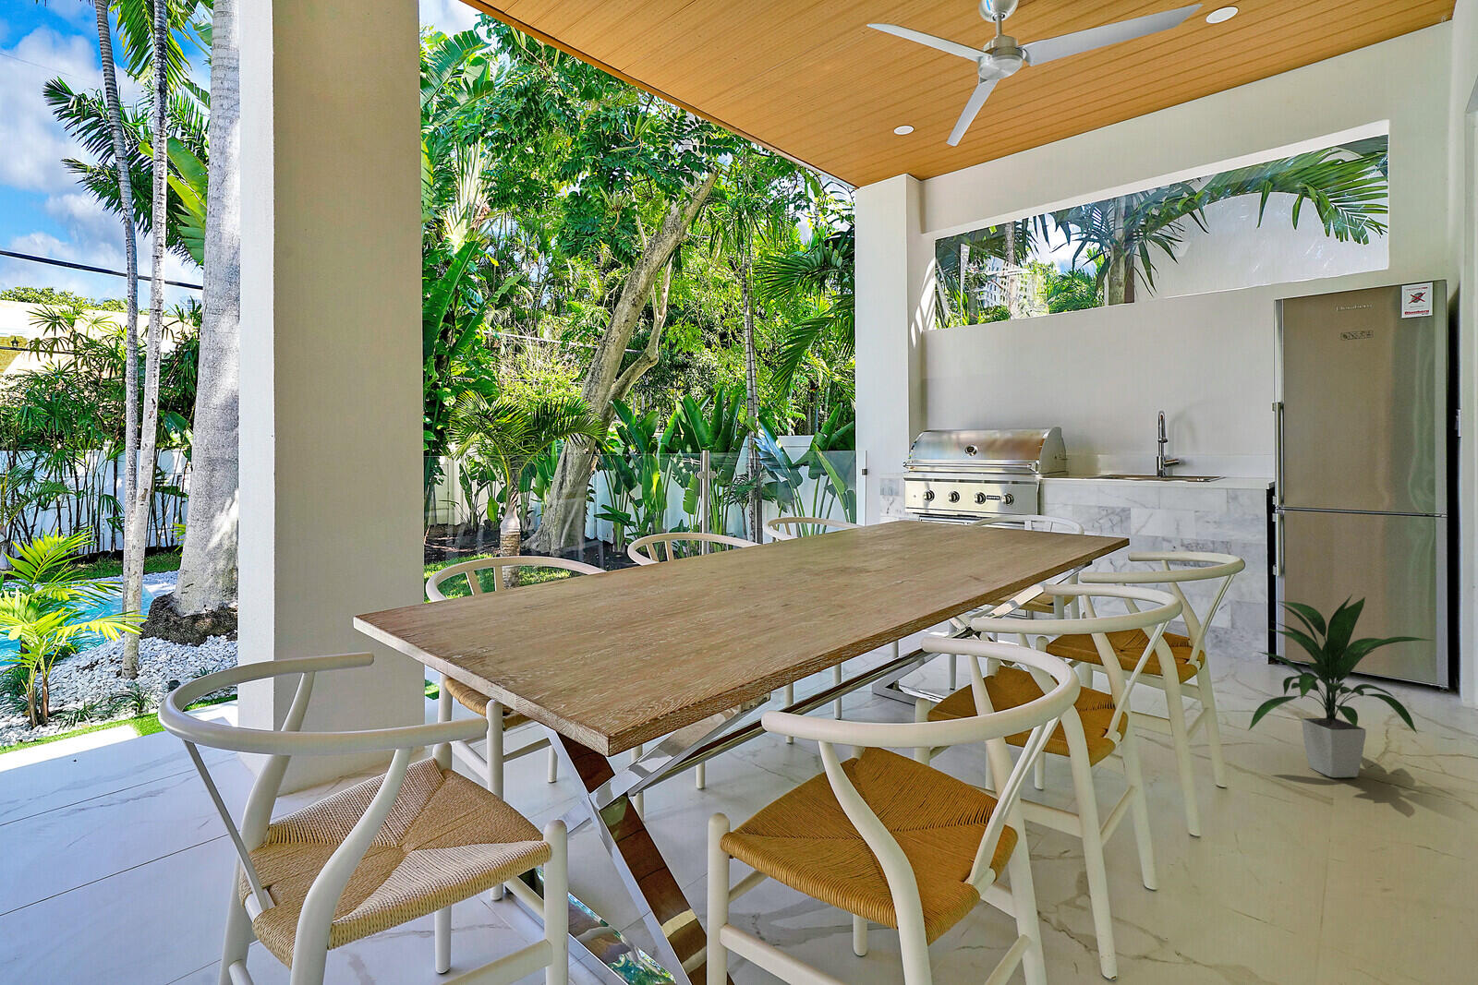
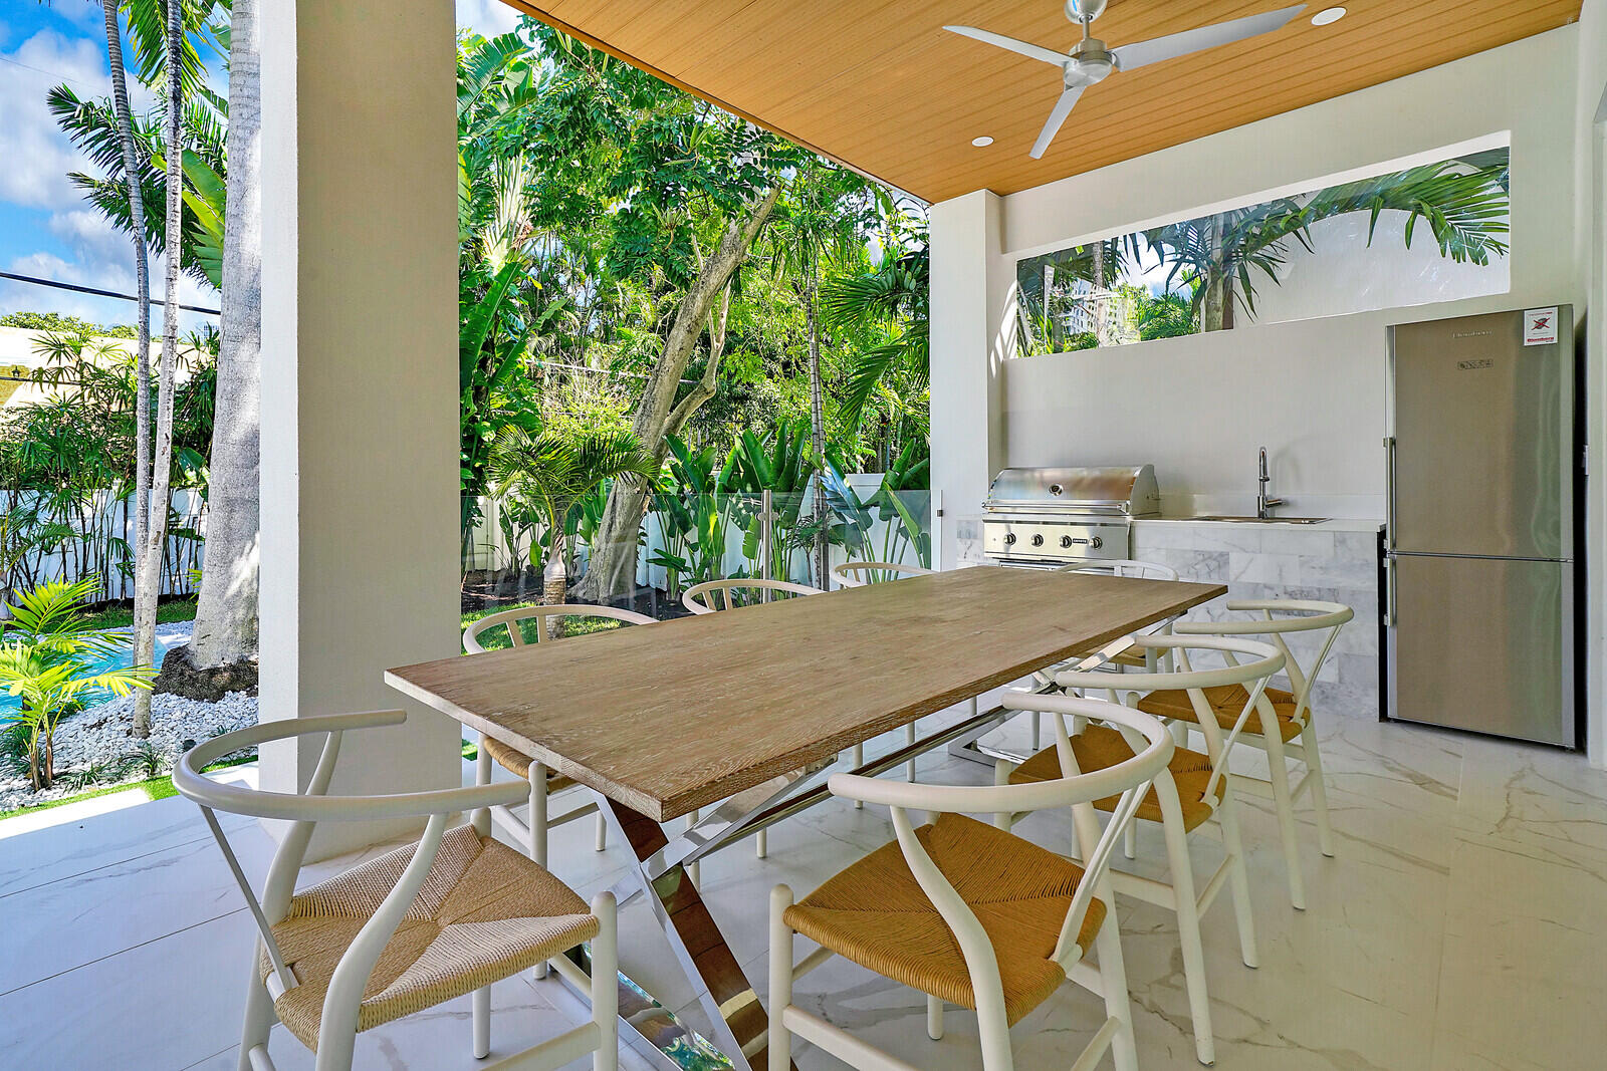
- indoor plant [1247,594,1437,778]
